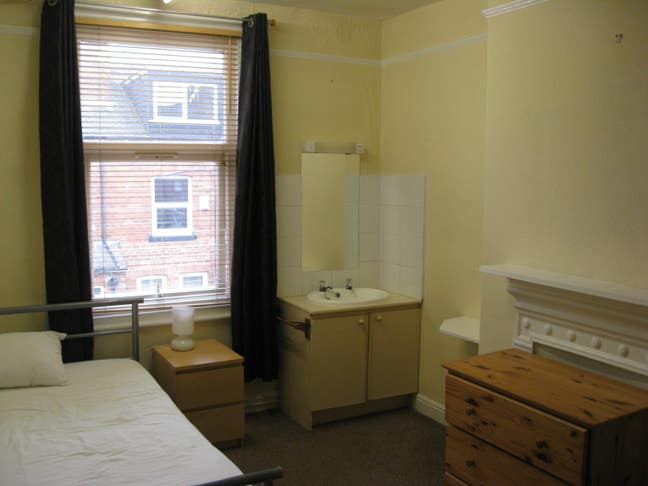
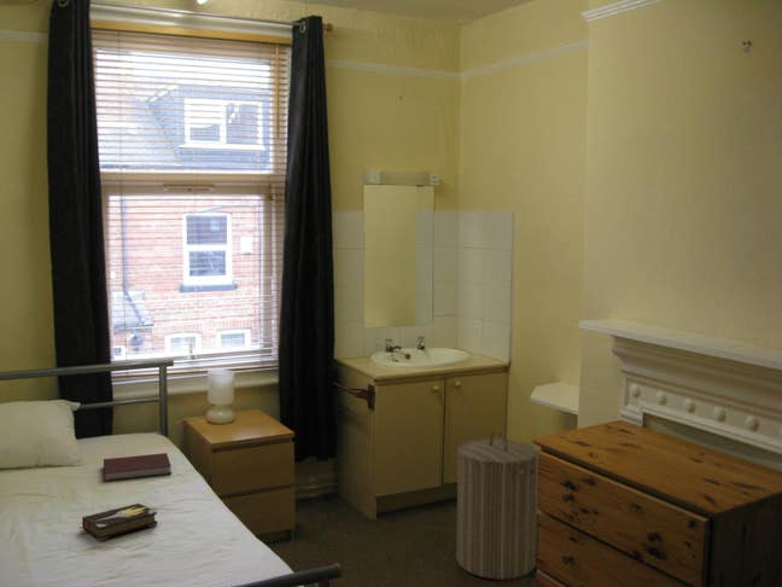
+ notebook [103,452,173,482]
+ hardback book [78,502,158,541]
+ laundry hamper [455,429,541,581]
